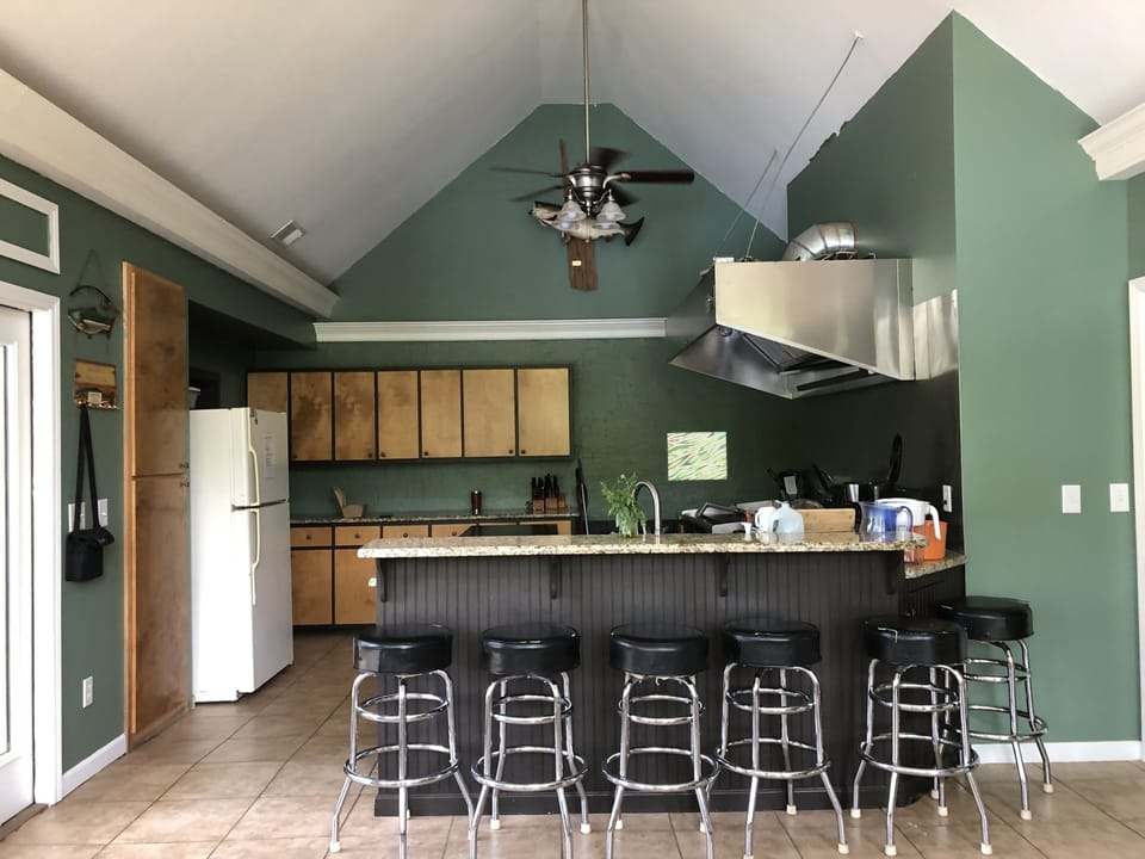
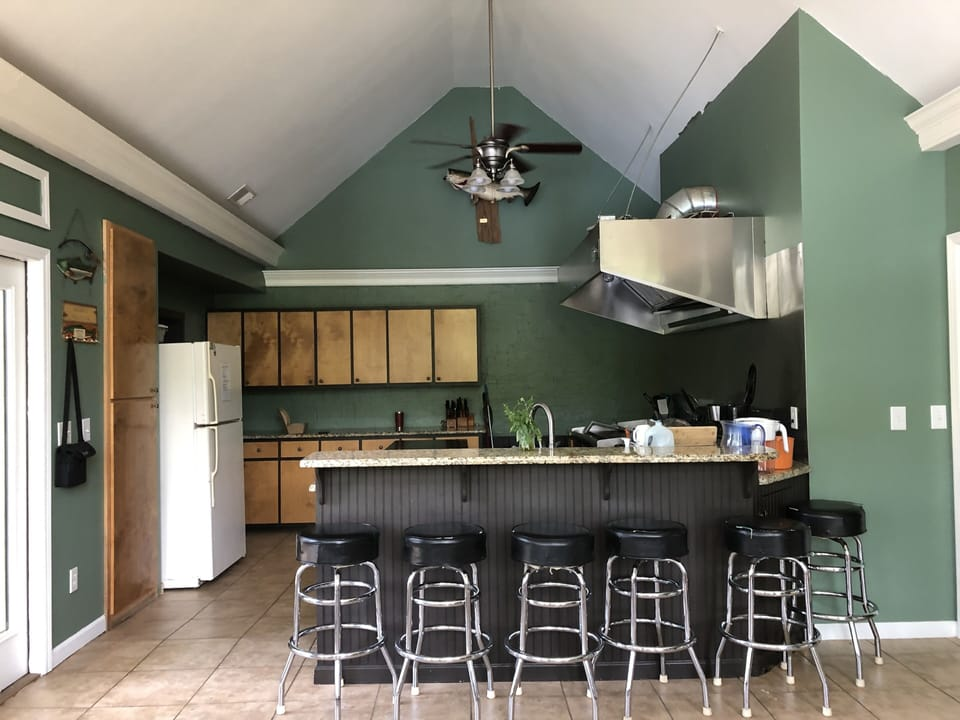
- wall art [667,431,728,481]
